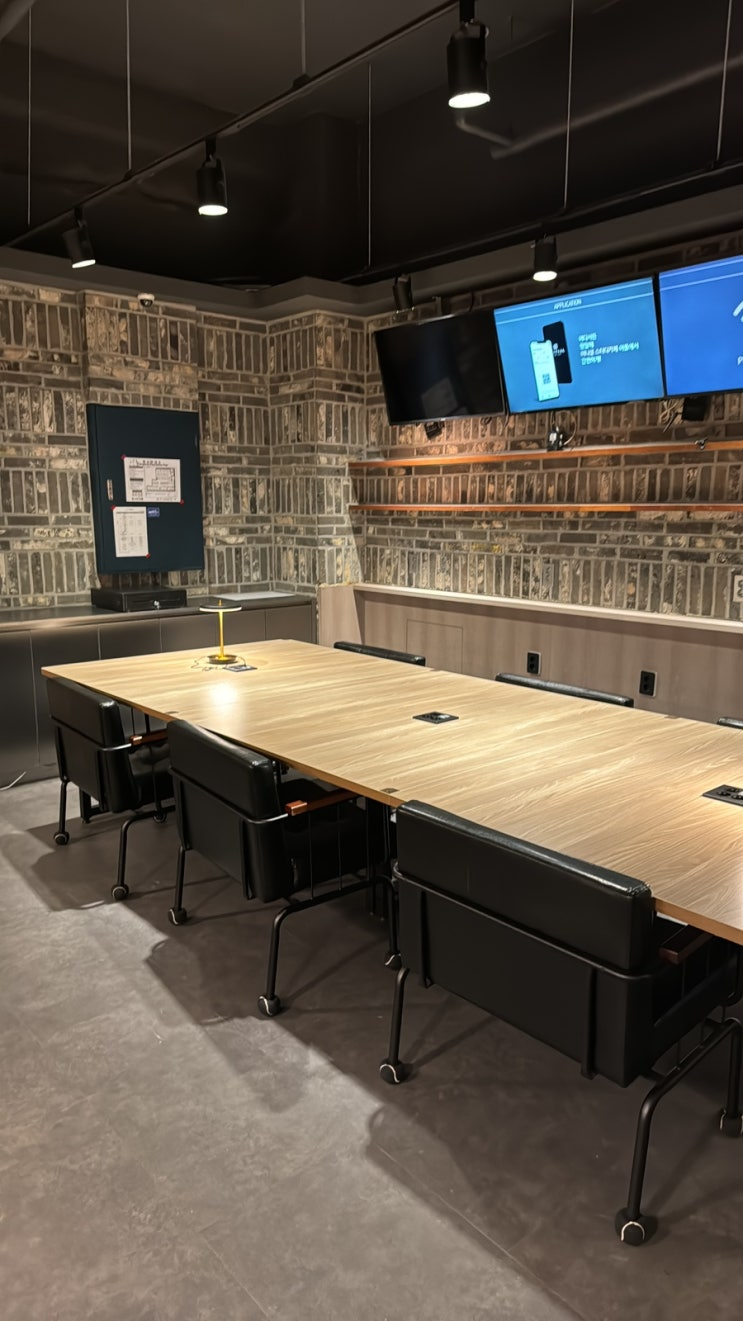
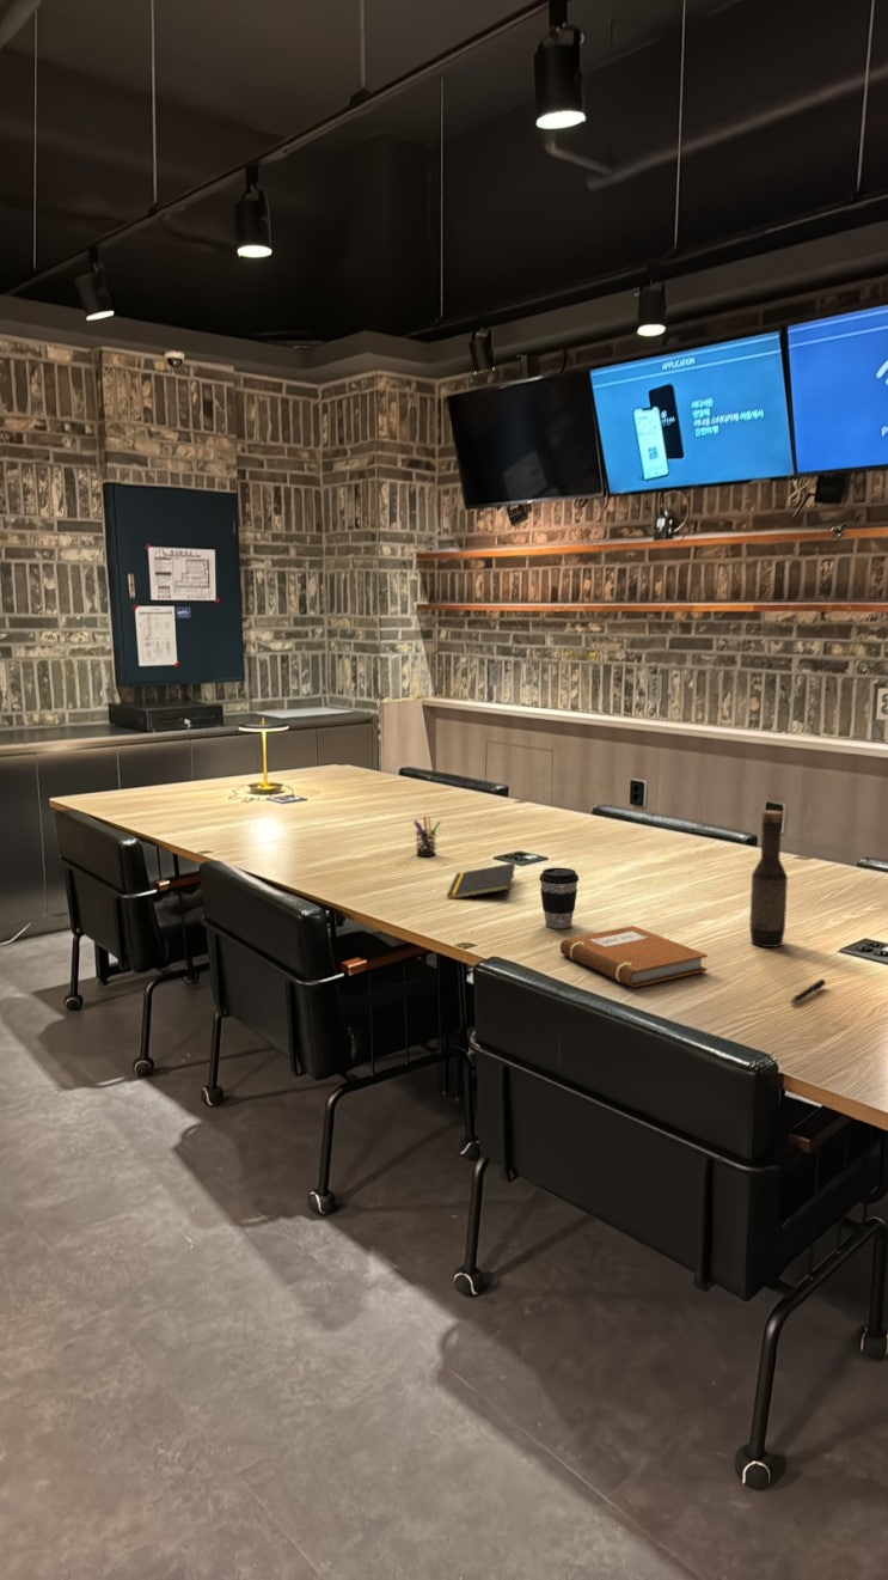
+ pen holder [412,816,442,858]
+ bottle [748,809,789,948]
+ pen [789,978,827,1005]
+ notepad [446,862,516,899]
+ coffee cup [538,866,580,929]
+ notebook [559,925,709,988]
